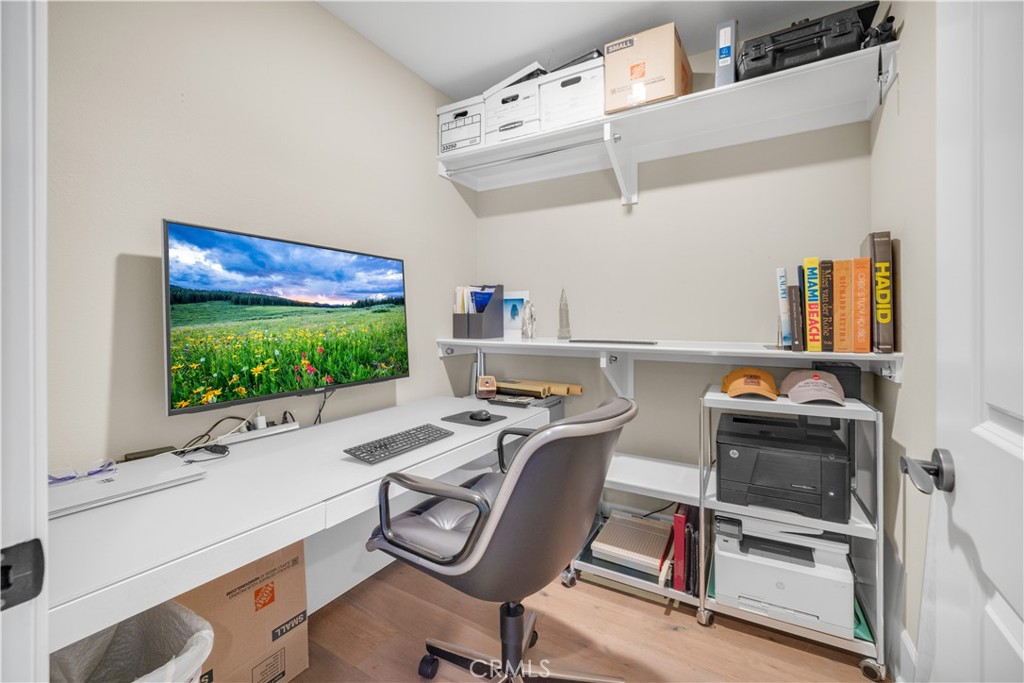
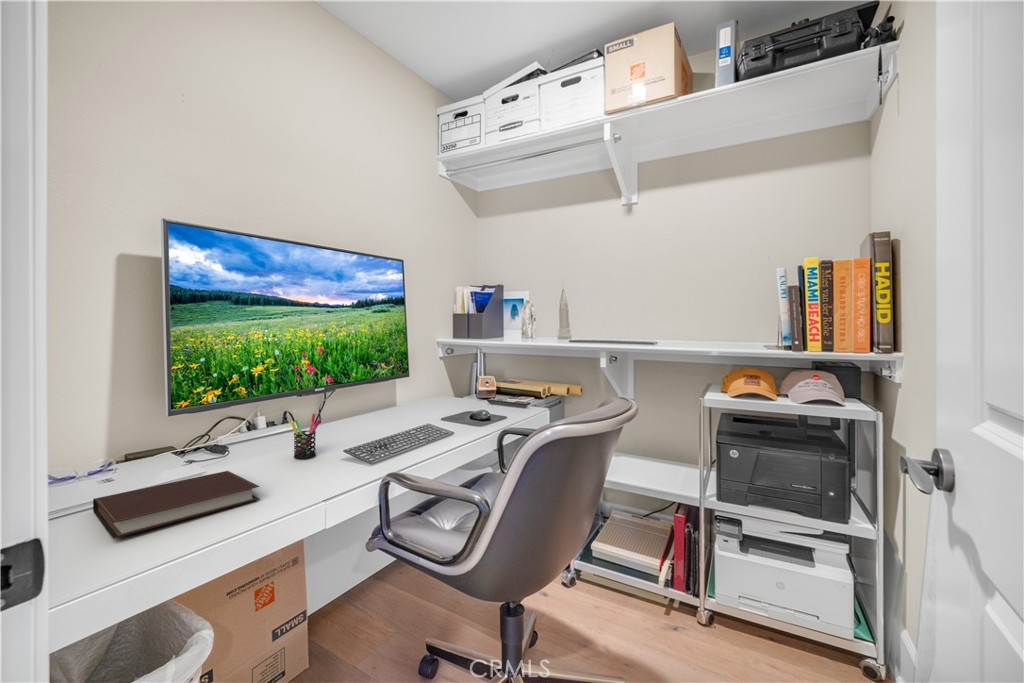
+ notebook [92,470,261,540]
+ pen holder [290,413,323,460]
